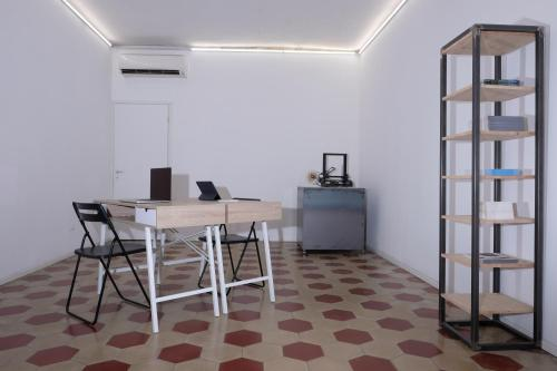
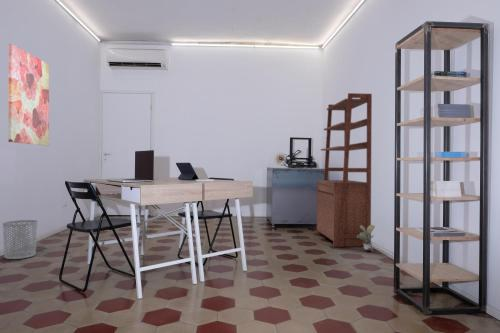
+ potted plant [357,224,376,252]
+ waste bin [2,219,38,260]
+ bookshelf [316,92,373,248]
+ wall art [7,43,50,147]
